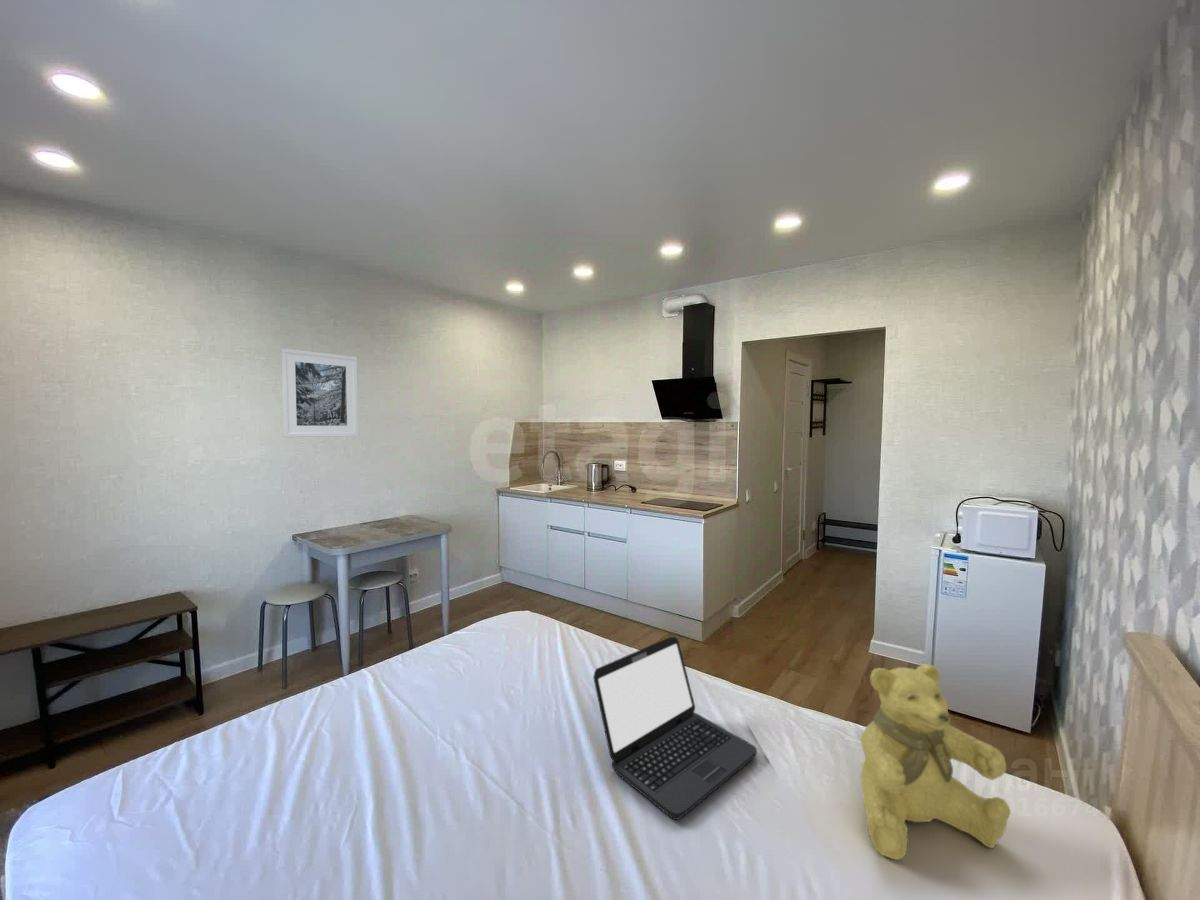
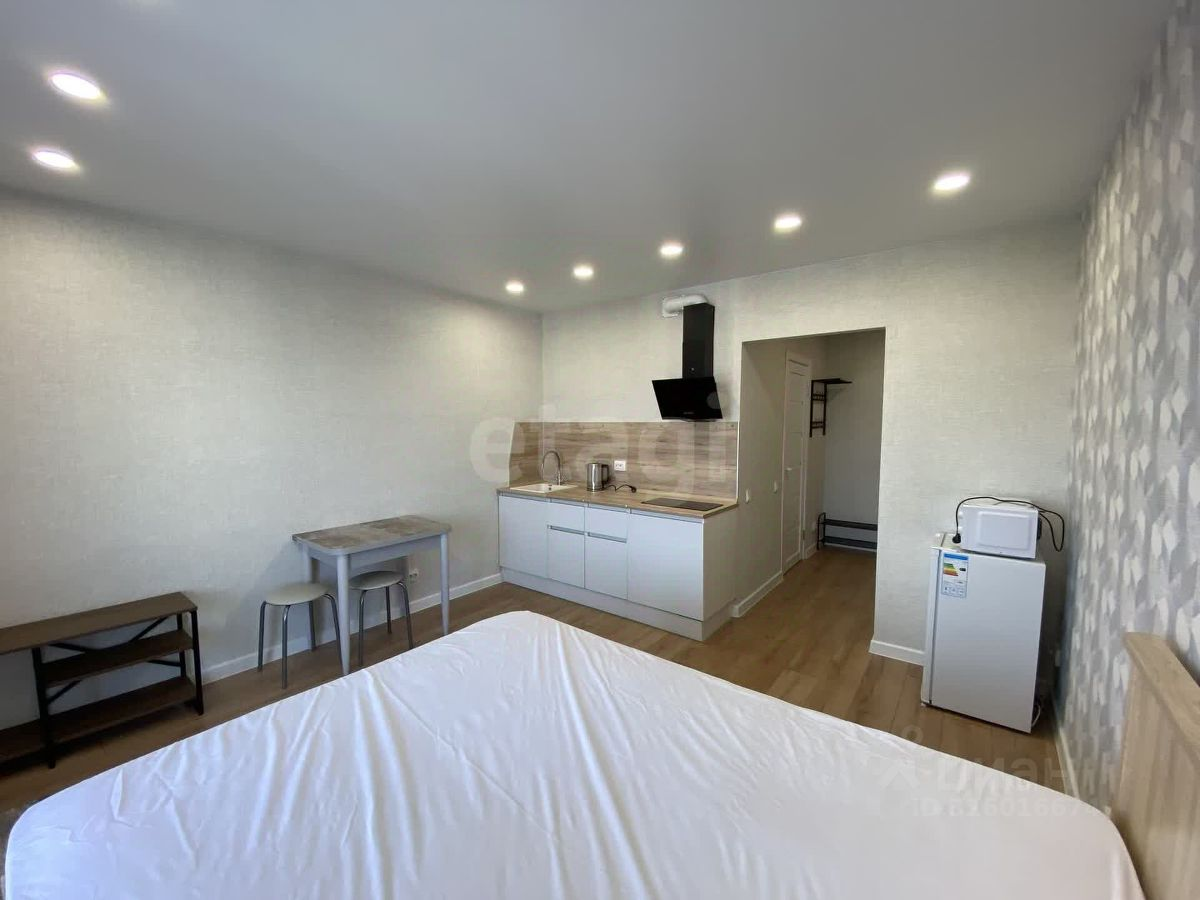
- teddy bear [860,663,1012,861]
- laptop [592,636,758,821]
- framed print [280,348,359,438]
